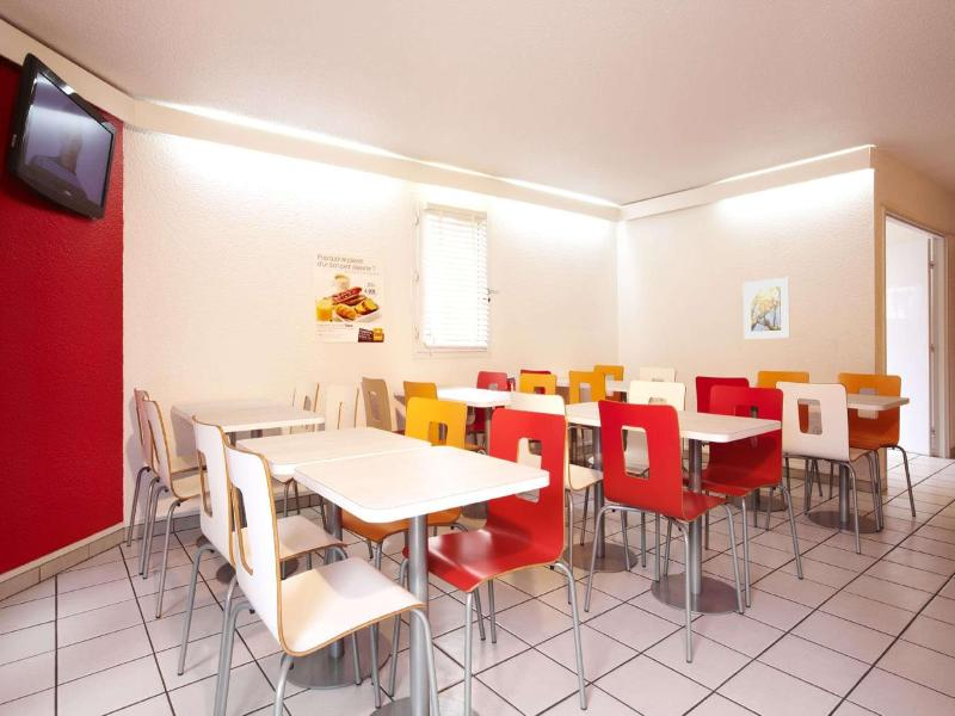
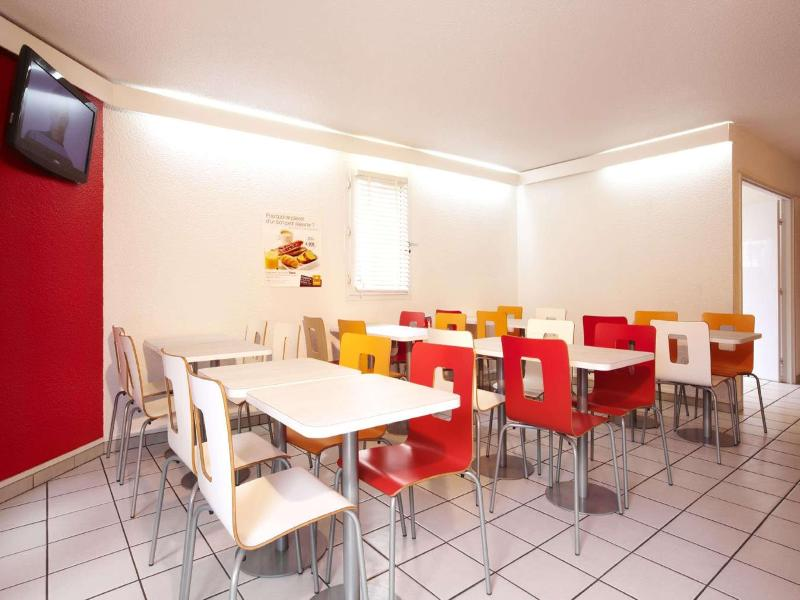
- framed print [743,277,791,340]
